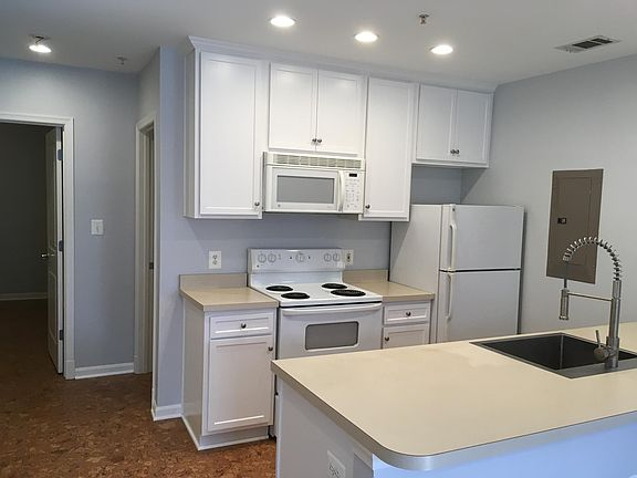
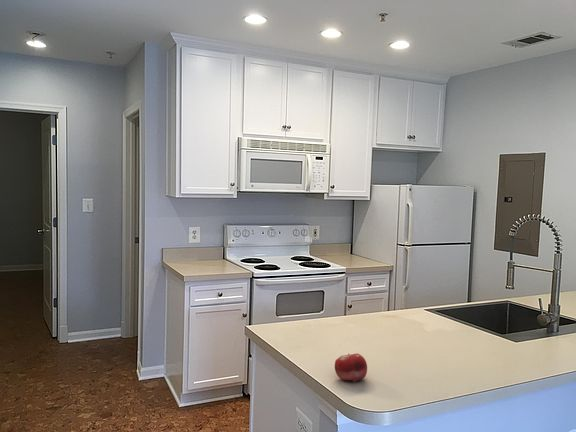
+ fruit [334,352,368,383]
